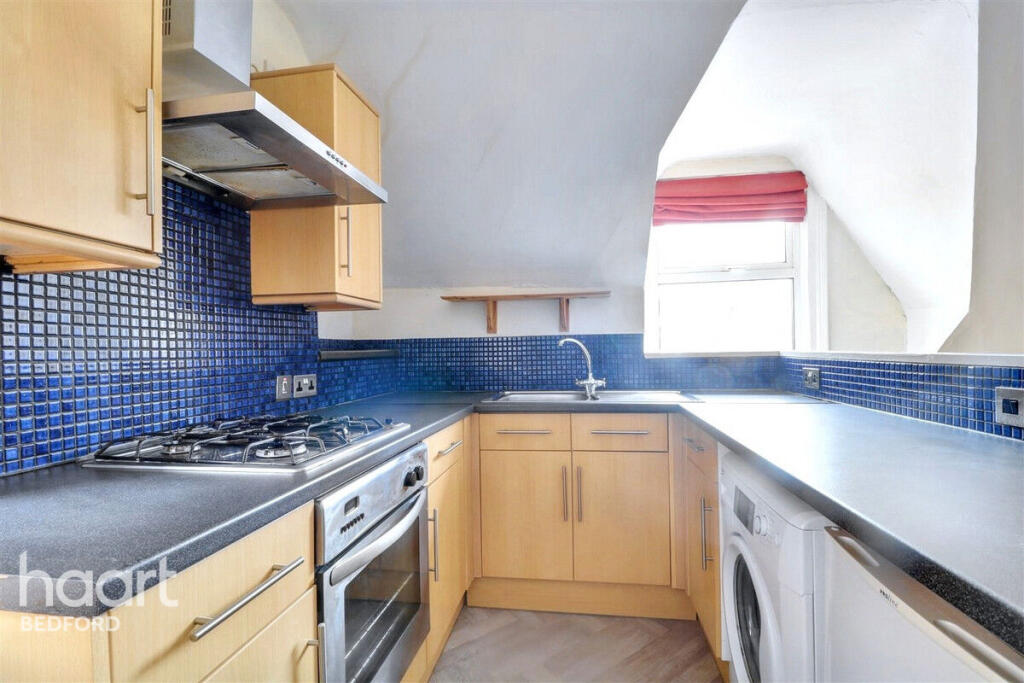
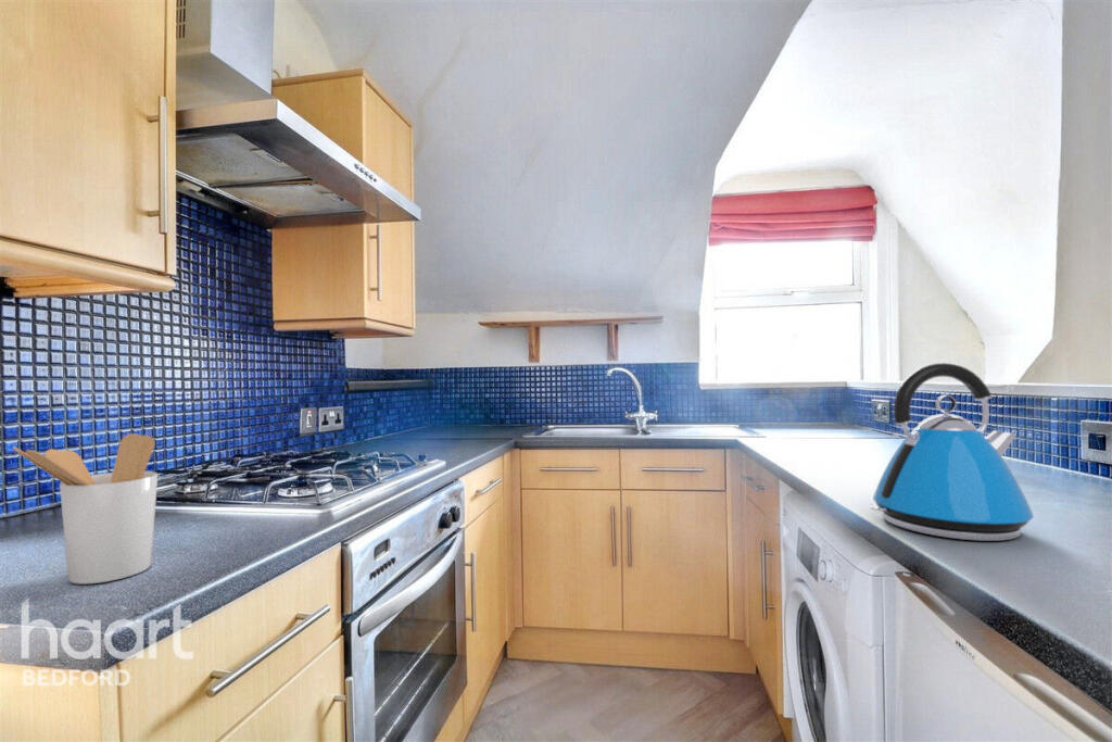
+ utensil holder [12,432,159,586]
+ kettle [869,362,1035,542]
